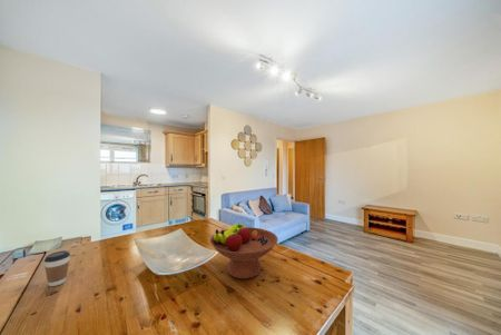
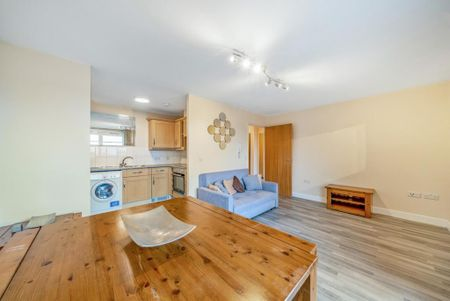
- fruit bowl [209,223,279,280]
- coffee cup [42,249,71,287]
